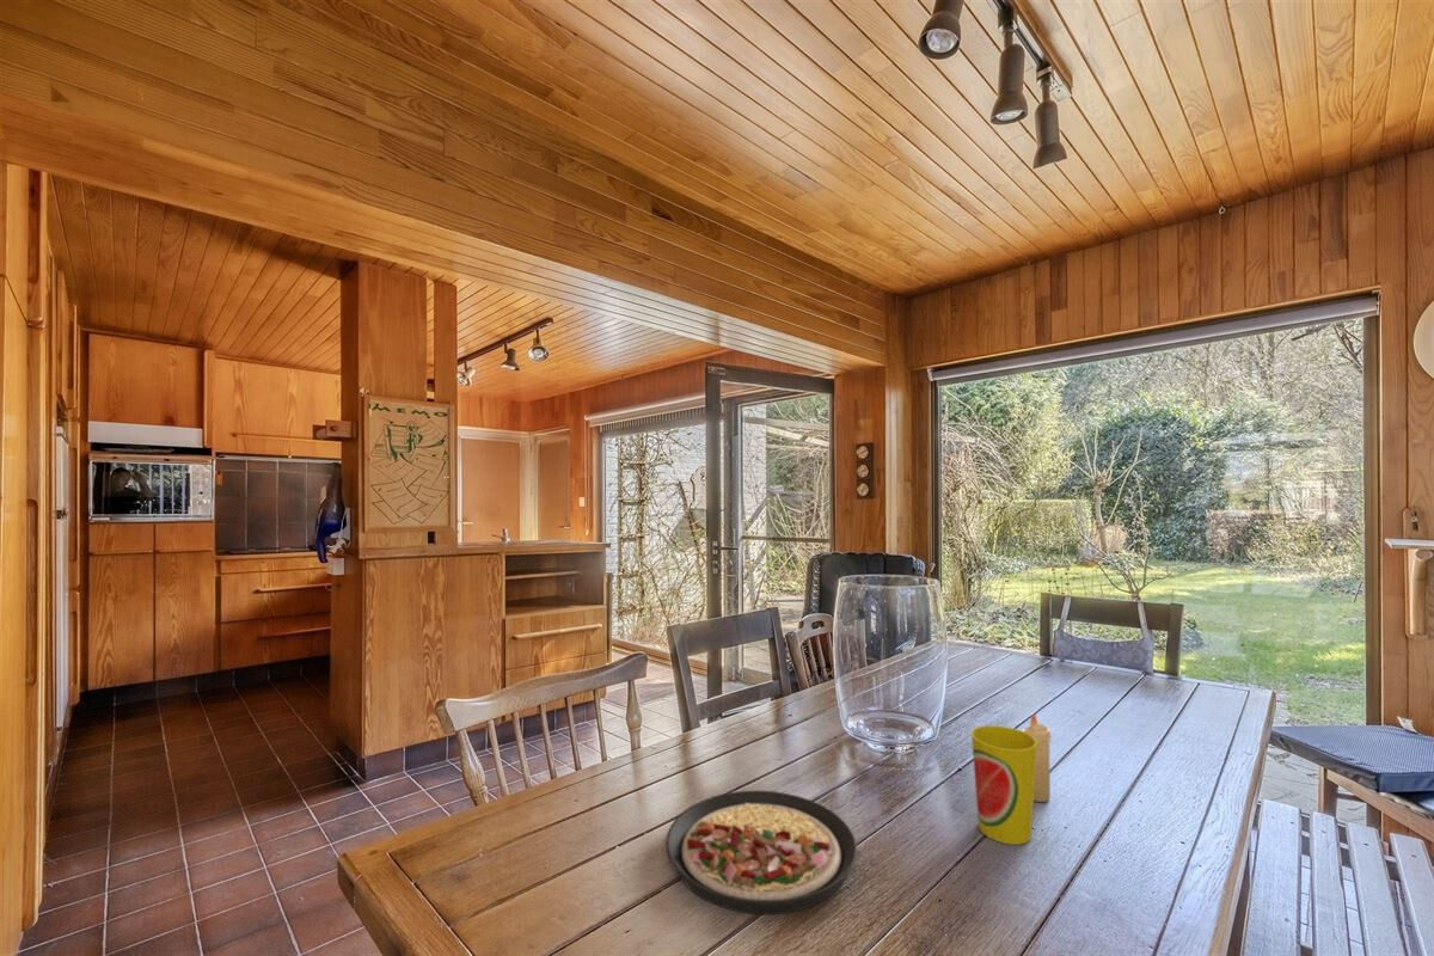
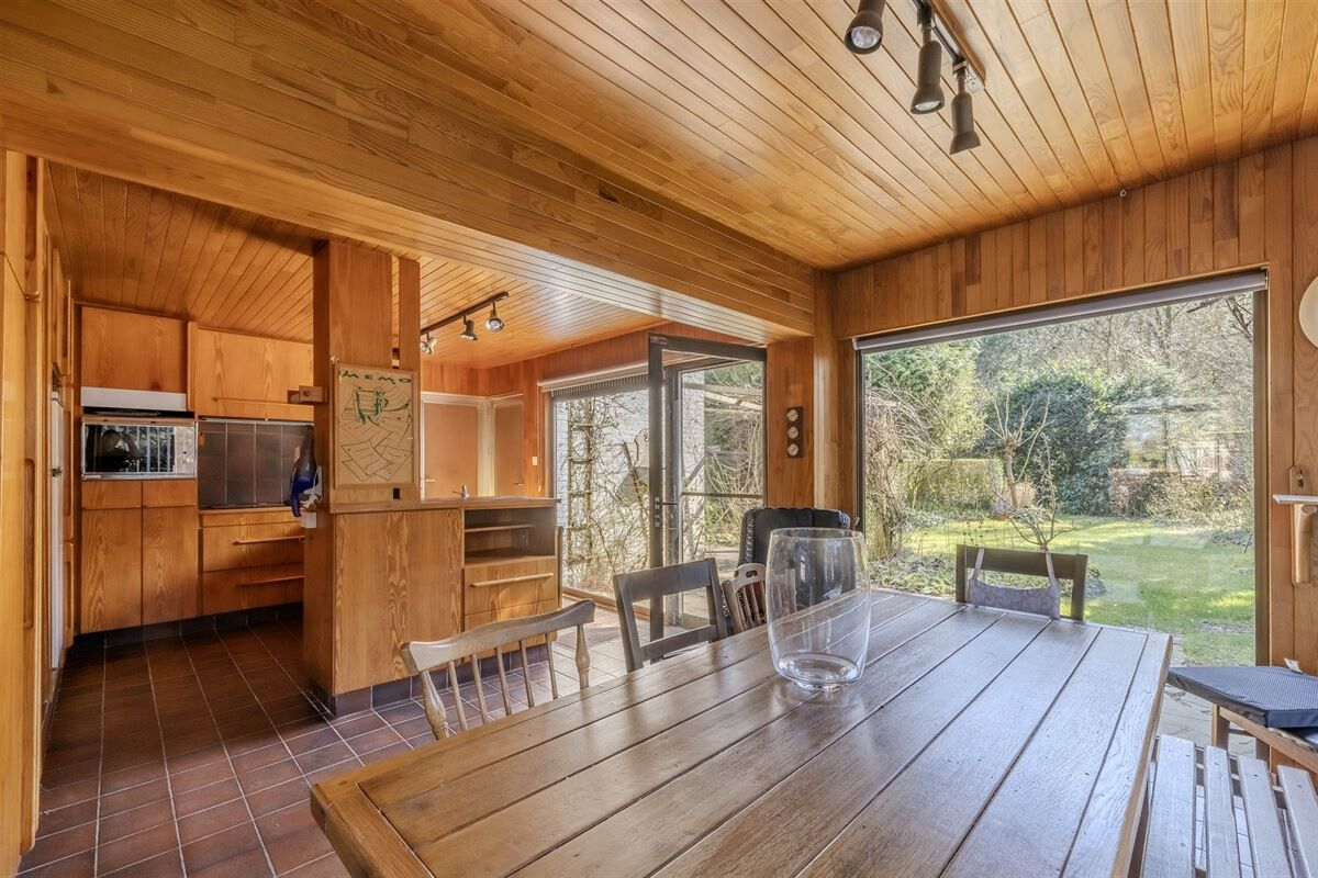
- candle [1021,712,1052,803]
- cup [970,724,1037,846]
- plate [664,790,858,915]
